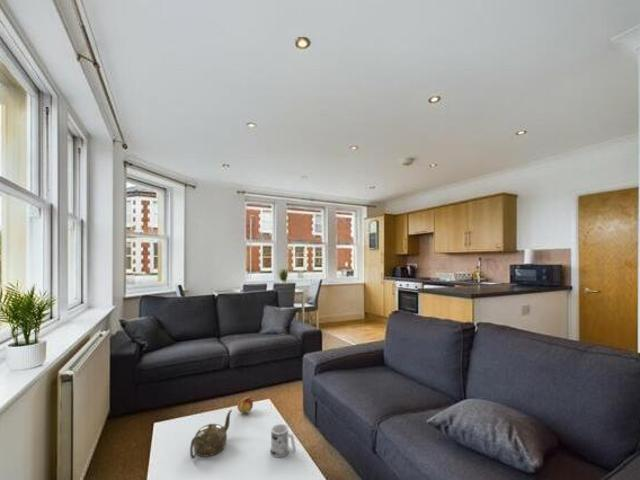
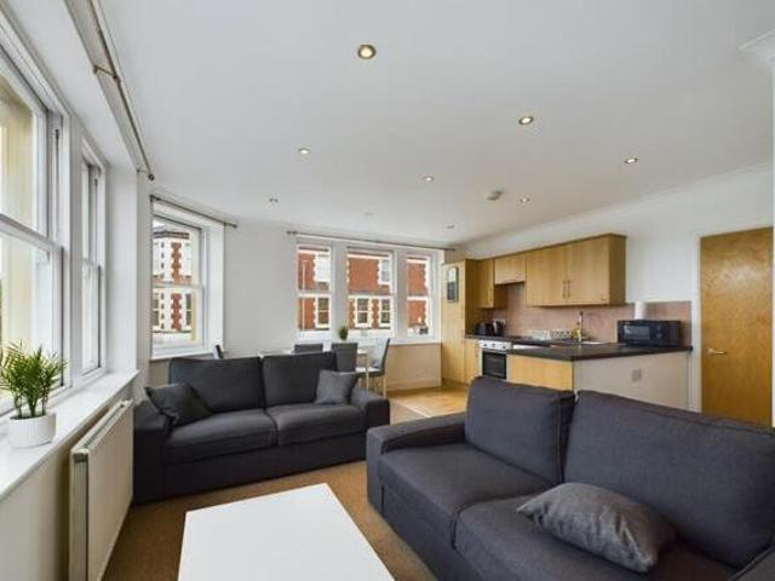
- teapot [189,409,233,460]
- mug [270,423,297,458]
- fruit [236,396,254,414]
